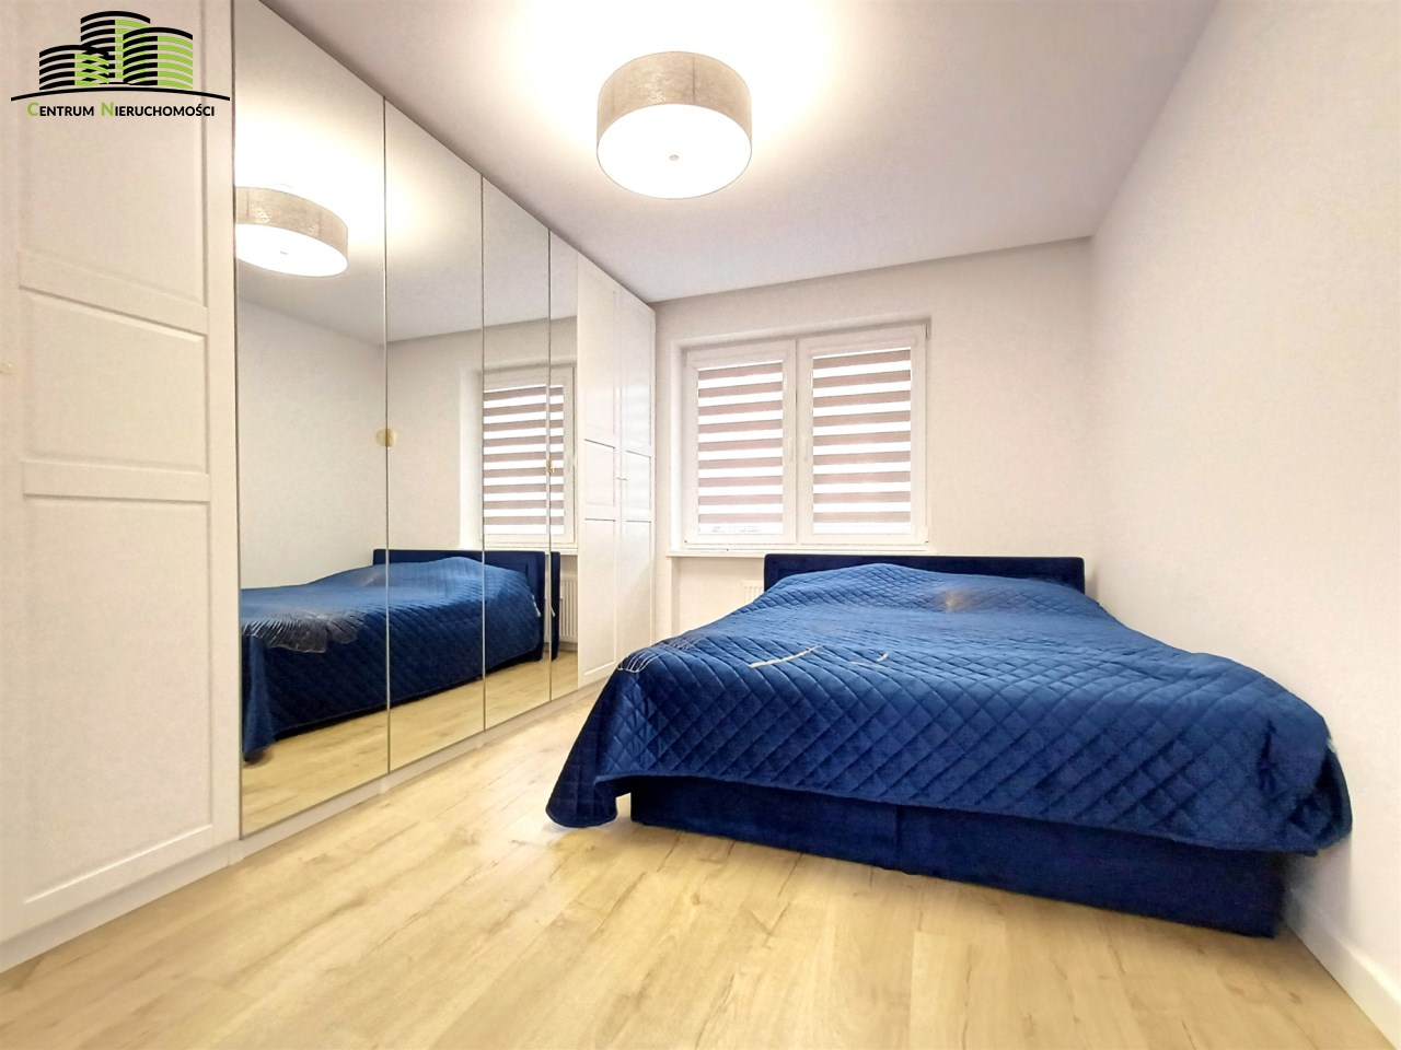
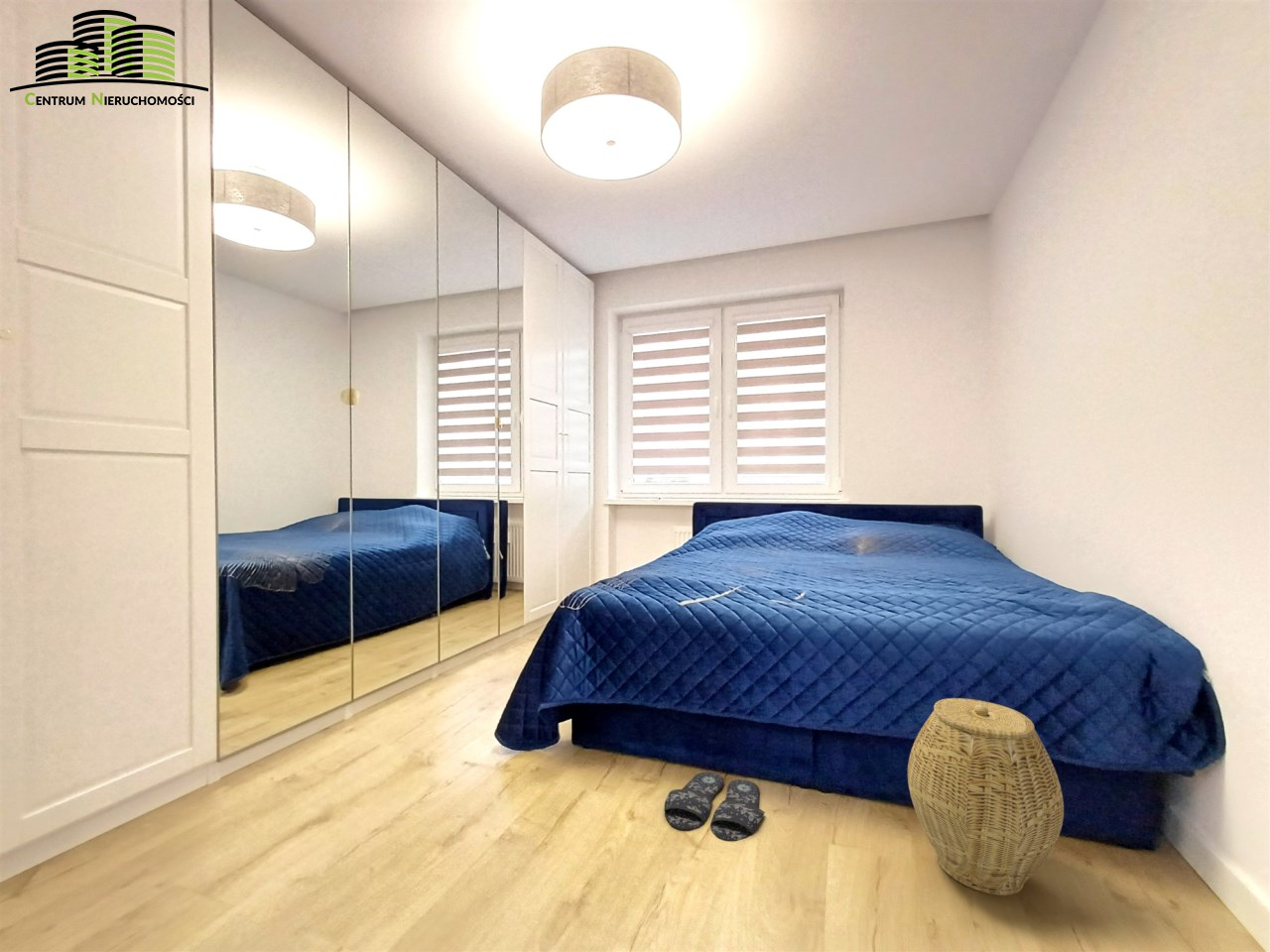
+ woven basket [907,697,1065,896]
+ slippers [664,772,766,843]
